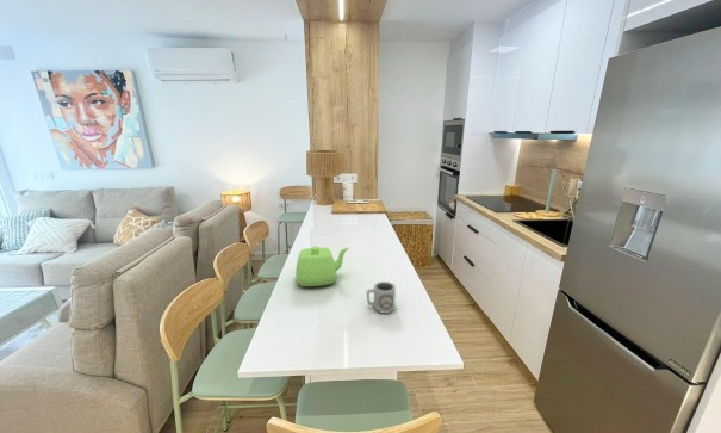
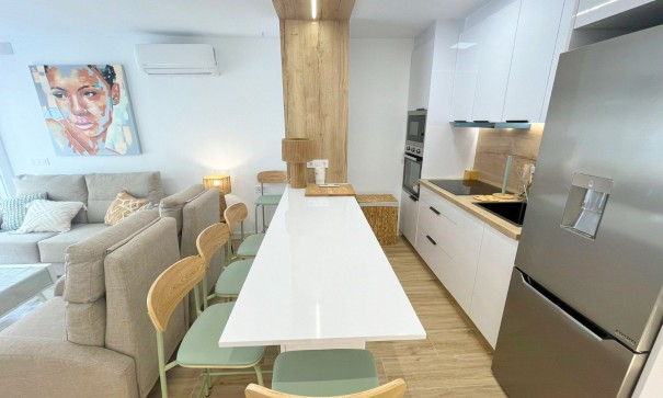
- cup [366,280,397,315]
- teapot [294,246,350,287]
